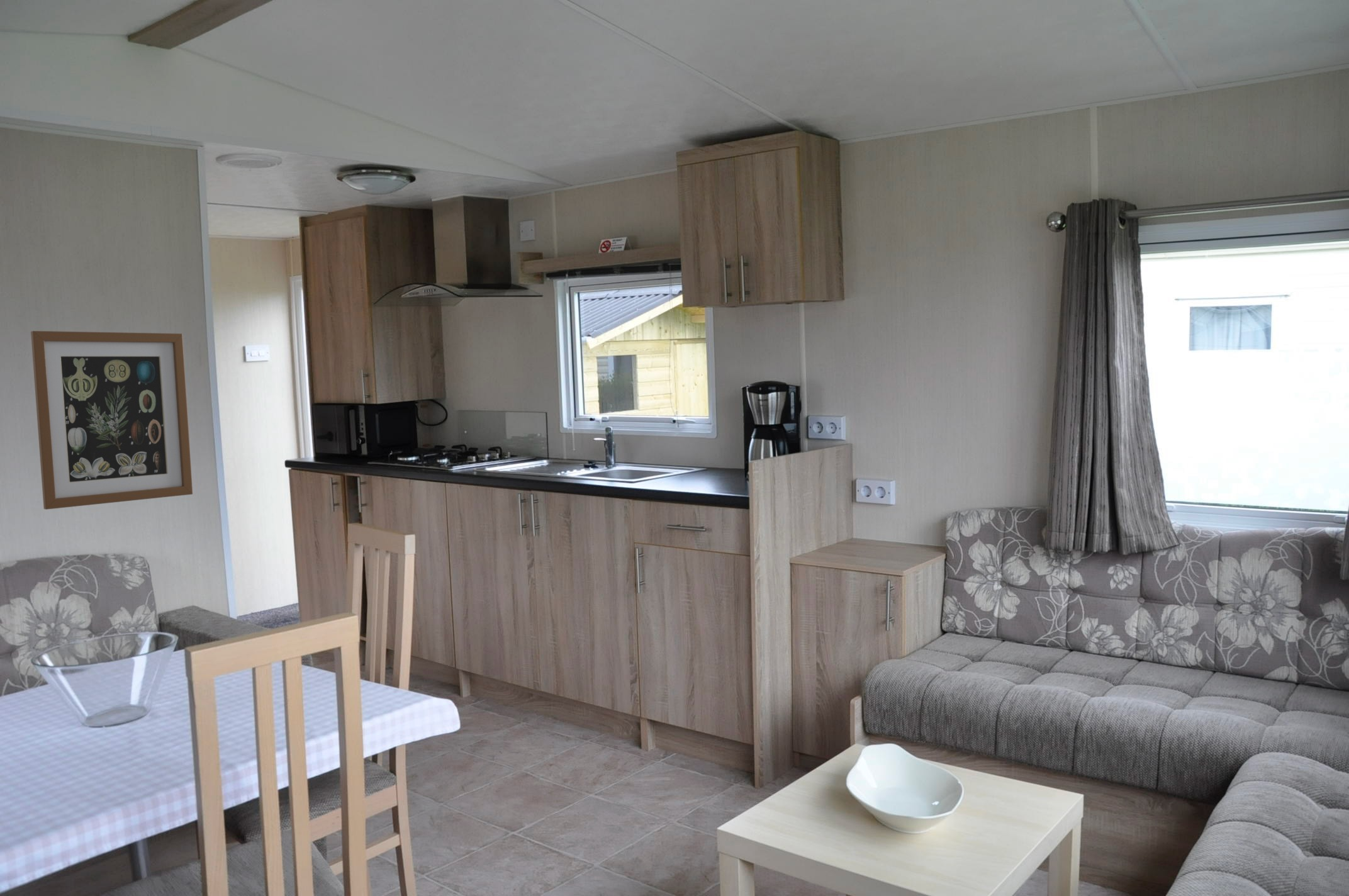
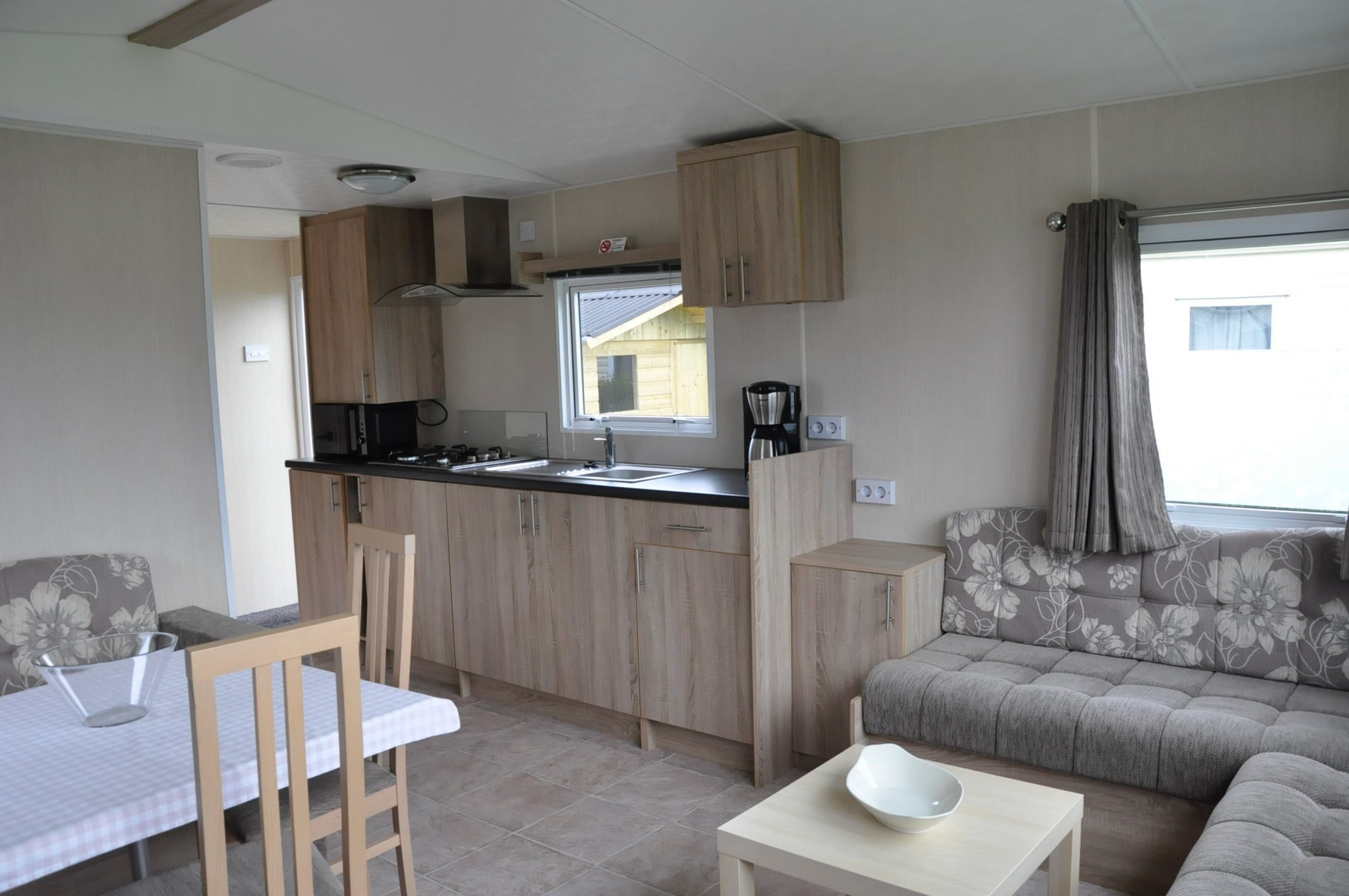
- wall art [30,330,193,510]
